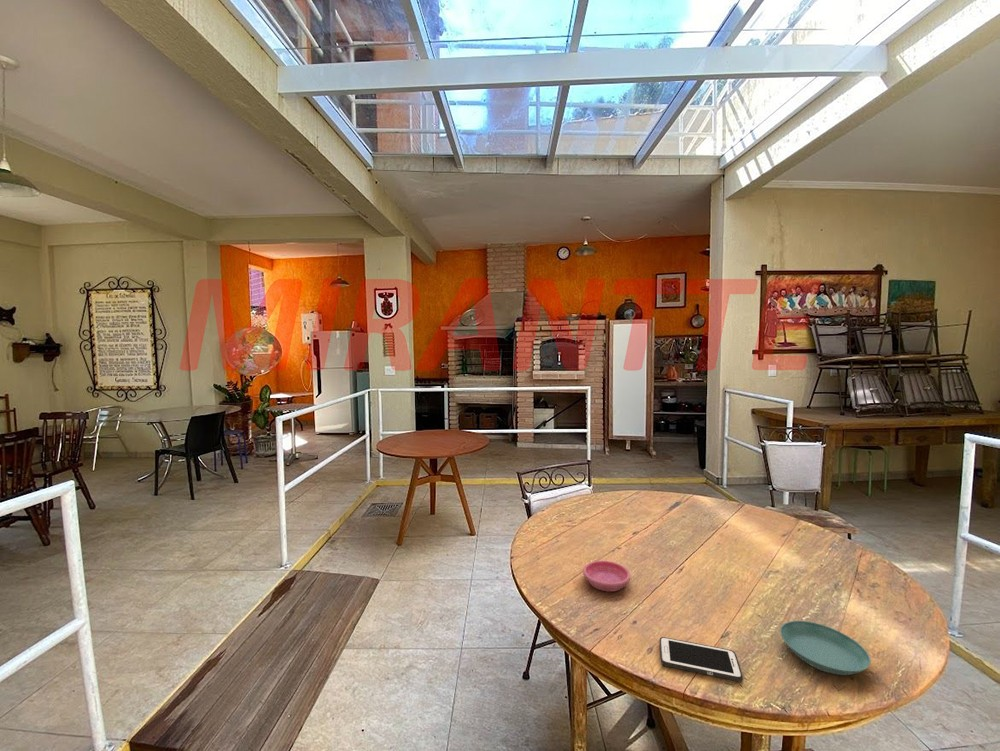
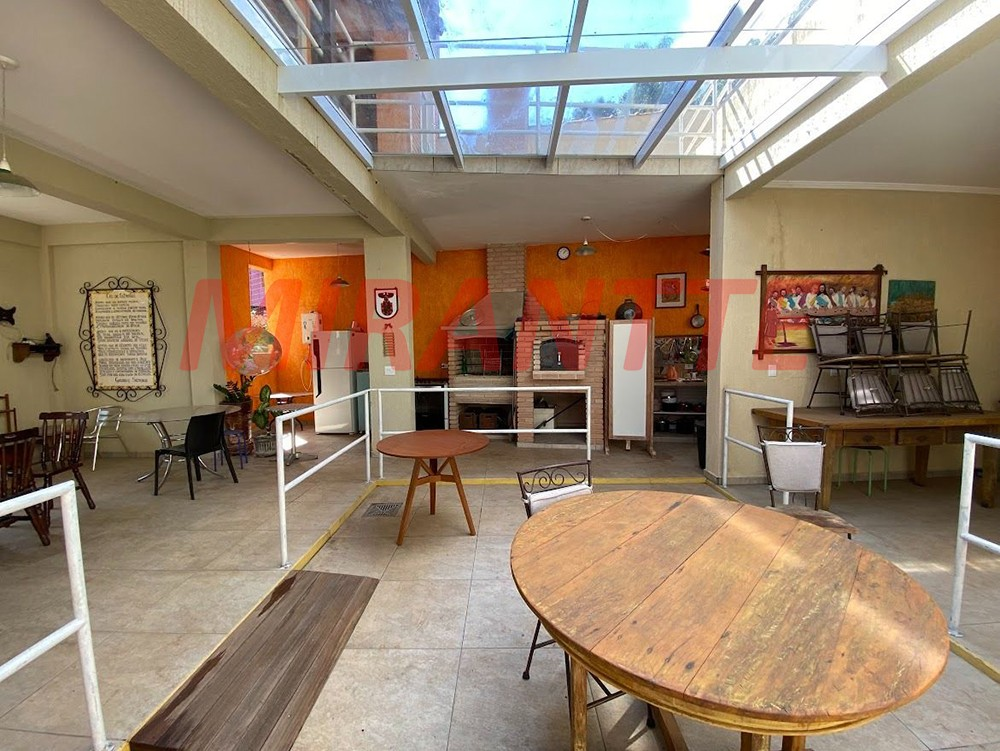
- saucer [779,620,872,676]
- saucer [582,560,631,593]
- cell phone [659,636,744,682]
